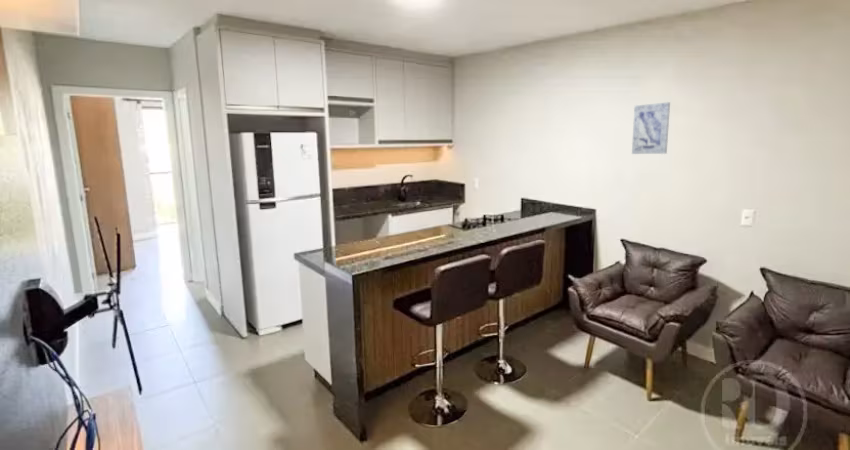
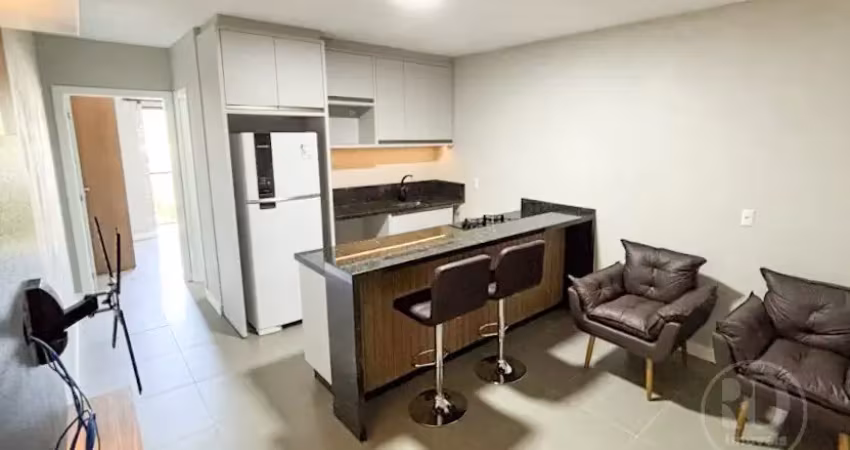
- wall art [631,101,671,155]
